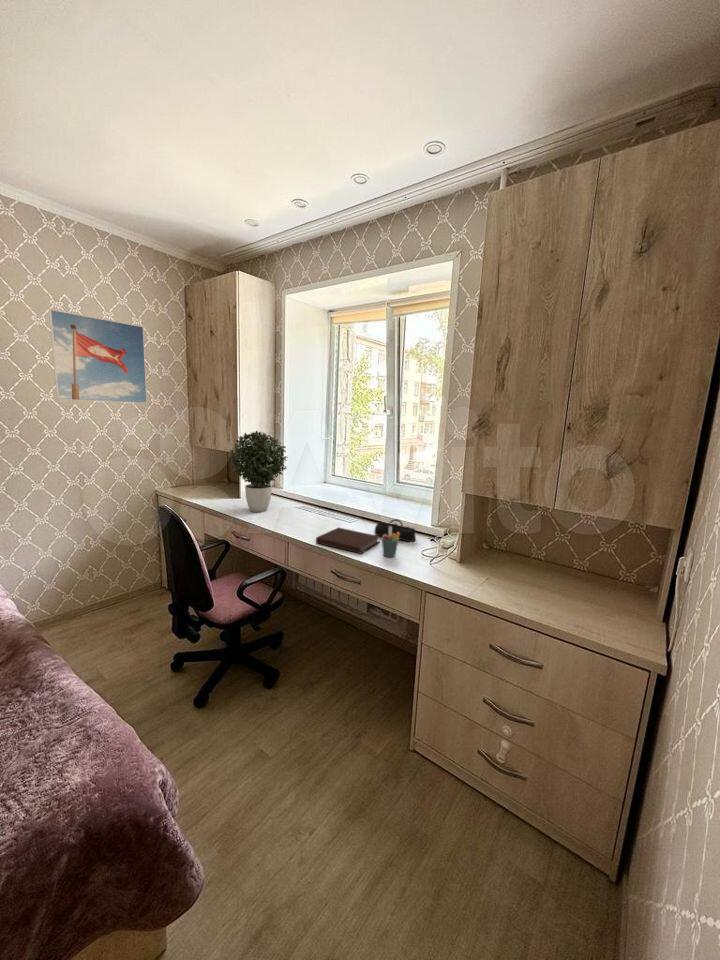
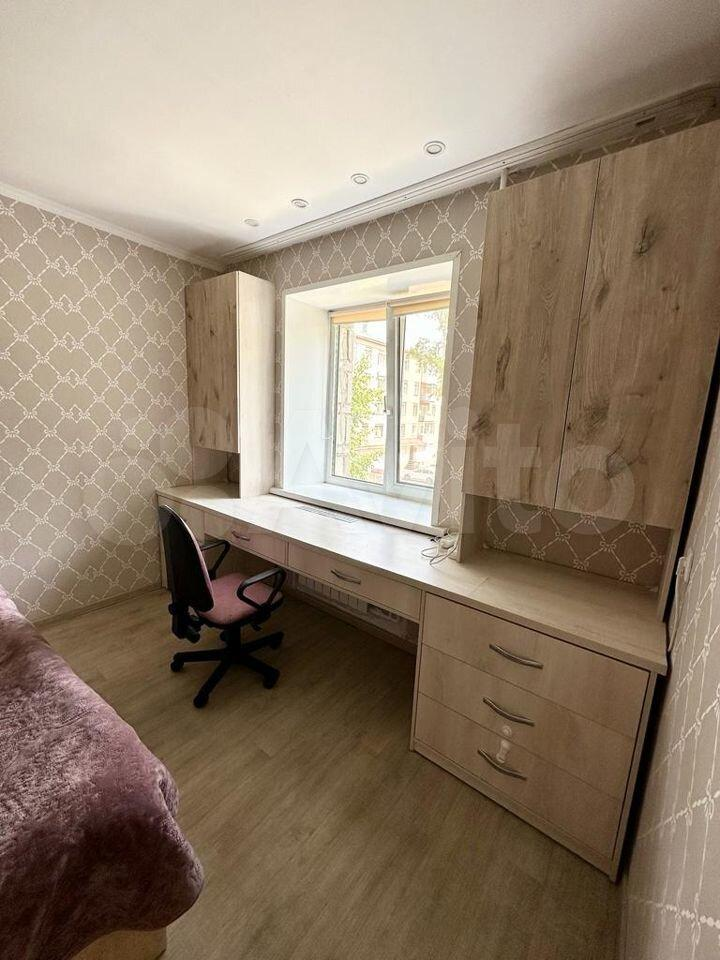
- potted plant [229,430,289,513]
- pen holder [381,526,400,558]
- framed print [48,308,148,404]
- pencil case [373,518,417,543]
- notebook [315,527,381,555]
